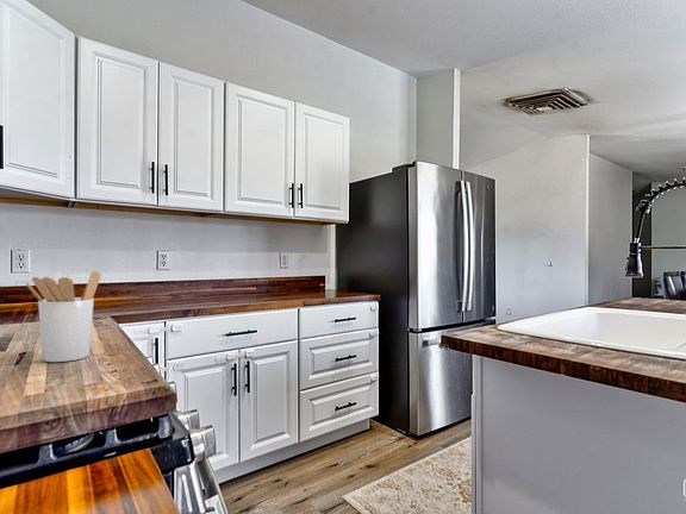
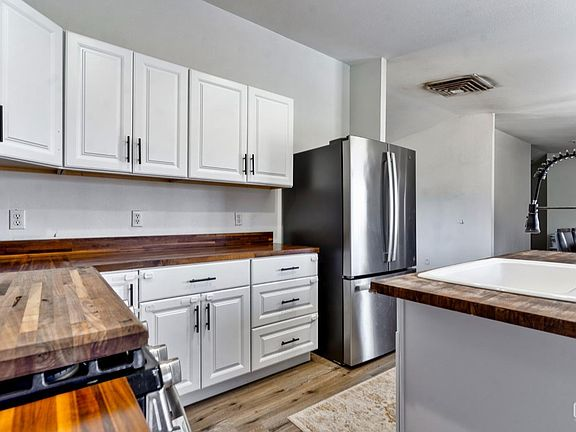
- utensil holder [25,270,101,363]
